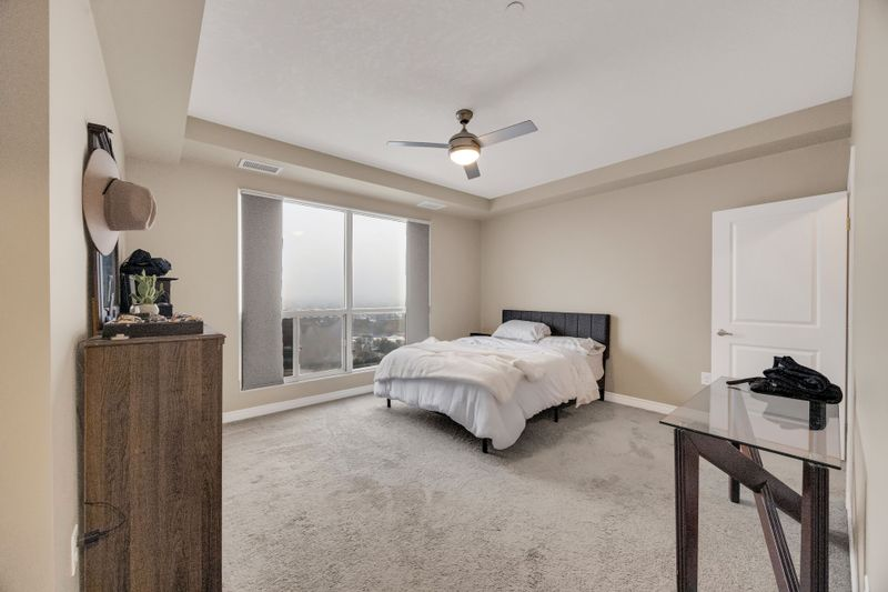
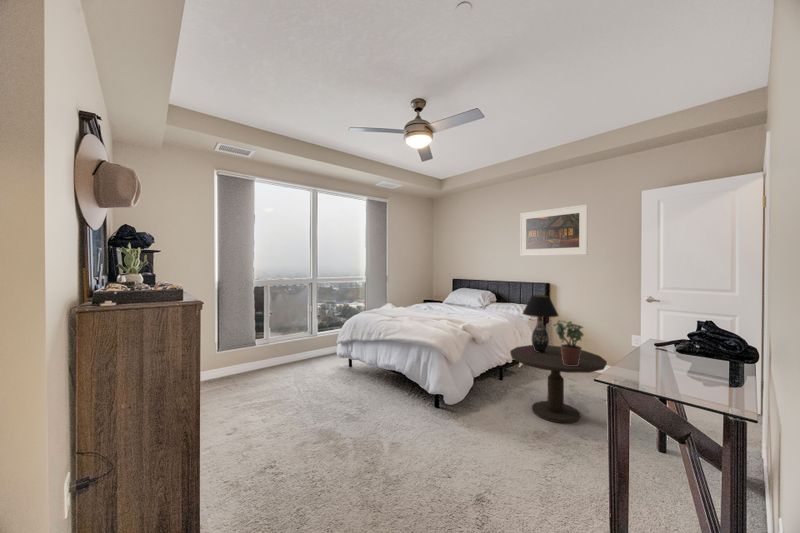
+ potted plant [552,319,585,366]
+ side table [509,344,608,424]
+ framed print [519,203,589,257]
+ table lamp [521,294,560,353]
